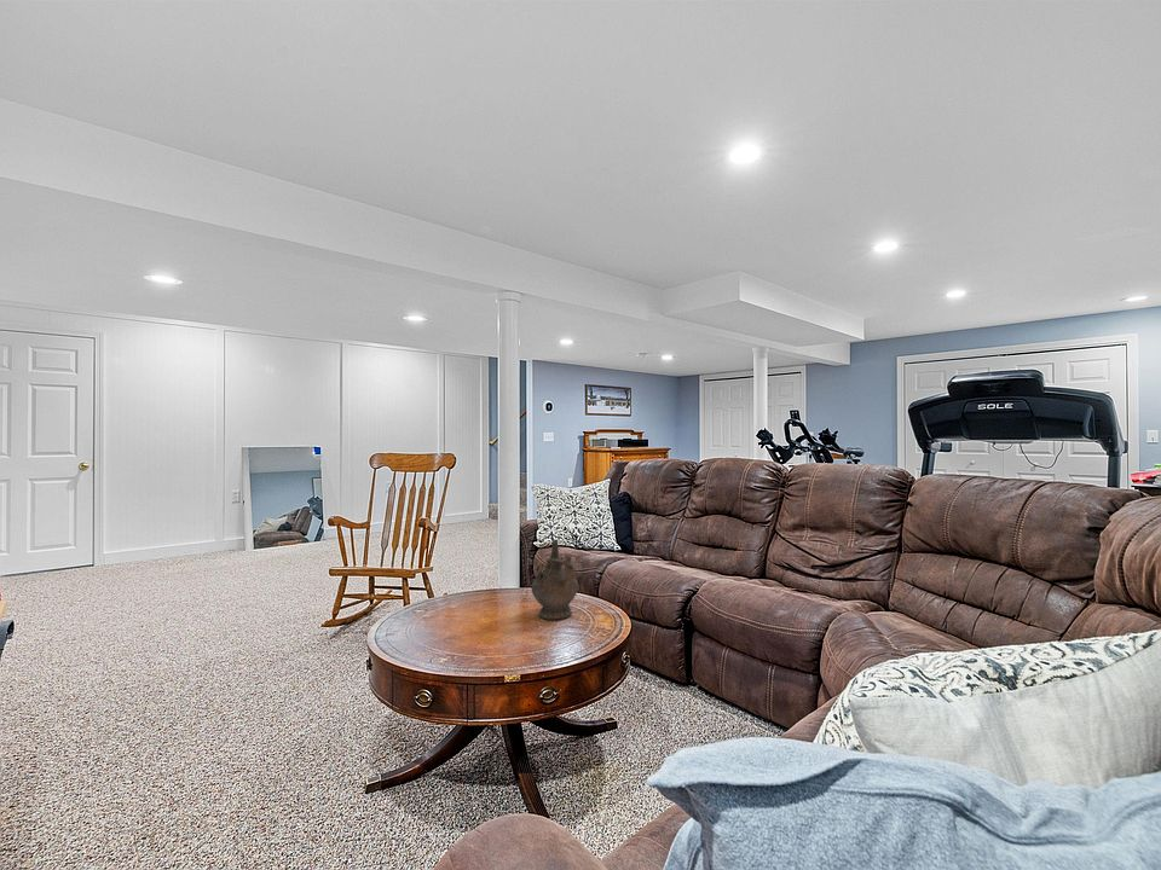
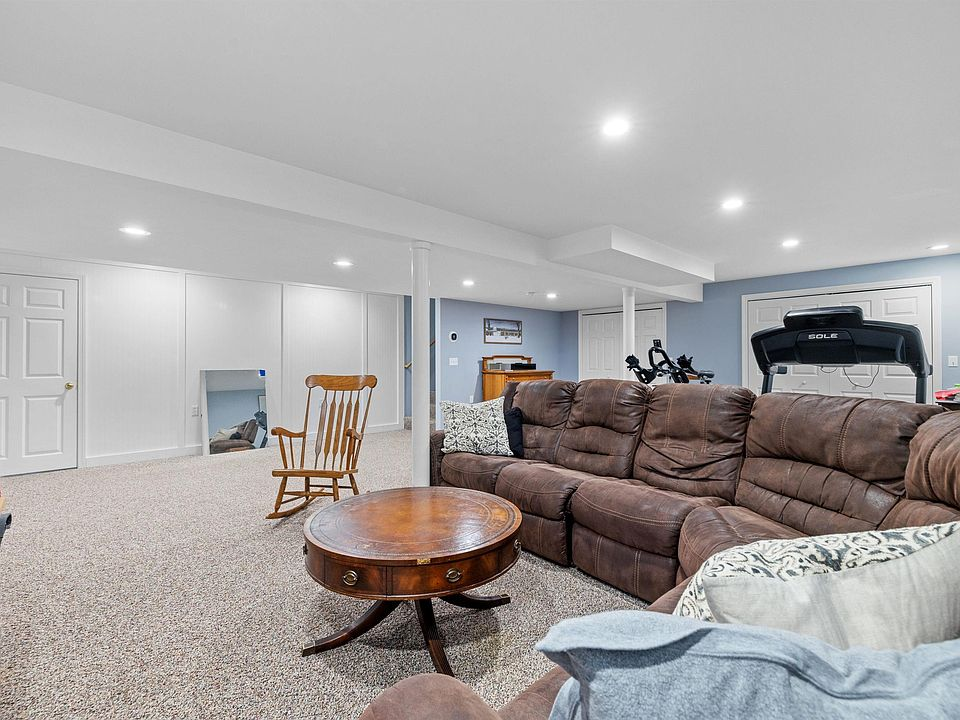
- ceremonial vessel [530,539,579,621]
